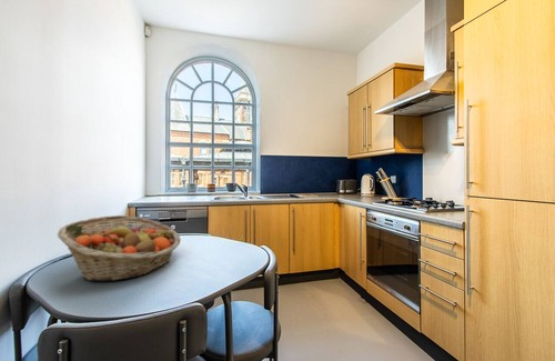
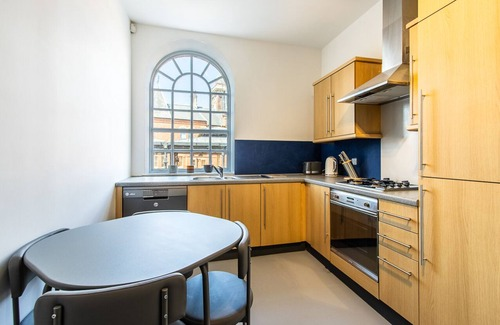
- fruit basket [57,214,182,282]
